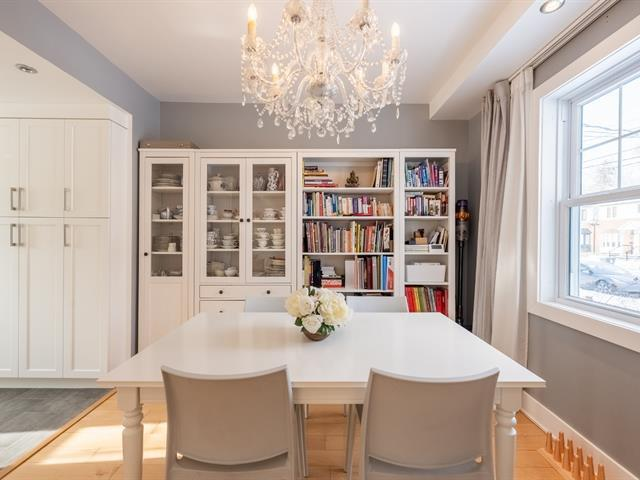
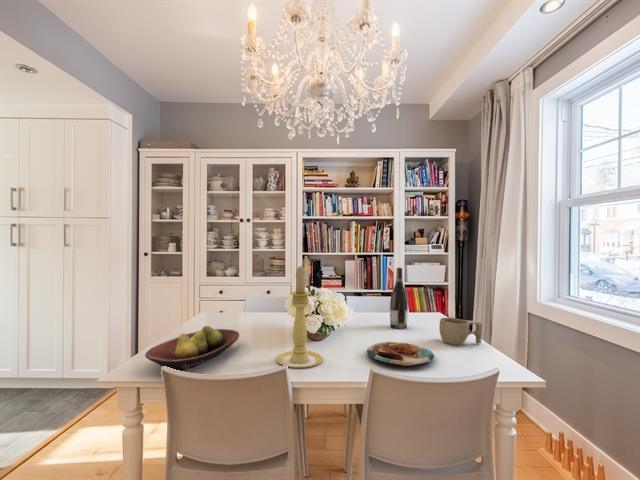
+ candle holder [275,264,324,369]
+ wine bottle [389,267,409,330]
+ fruit bowl [144,325,240,372]
+ cup [438,317,483,346]
+ plate [366,341,436,367]
